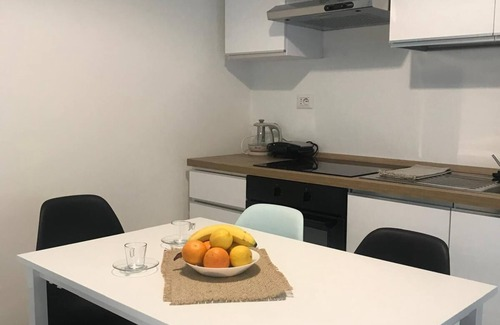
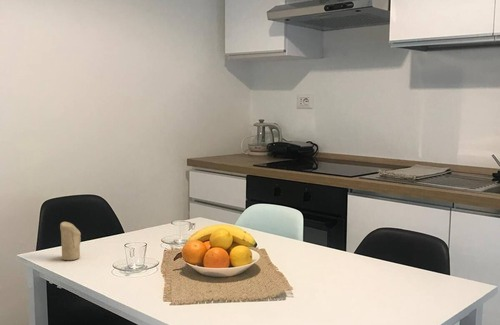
+ candle [59,221,82,261]
